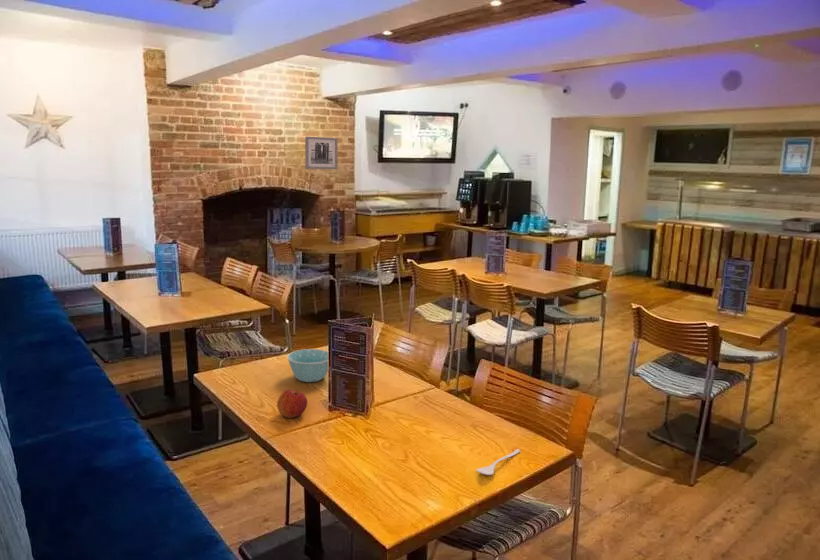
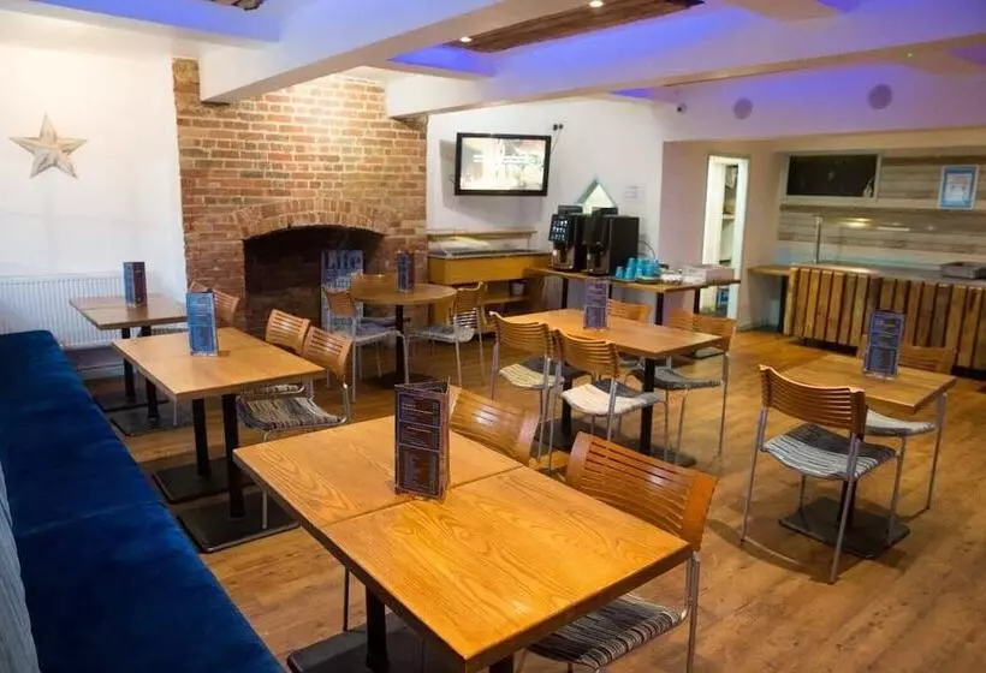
- wall art [304,136,338,170]
- spoon [475,448,521,476]
- apple [276,388,308,419]
- bowl [286,348,329,383]
